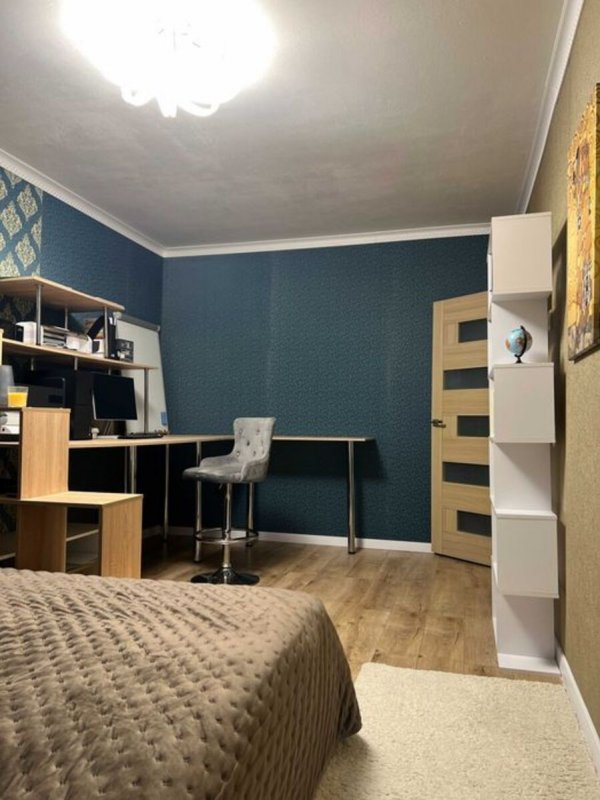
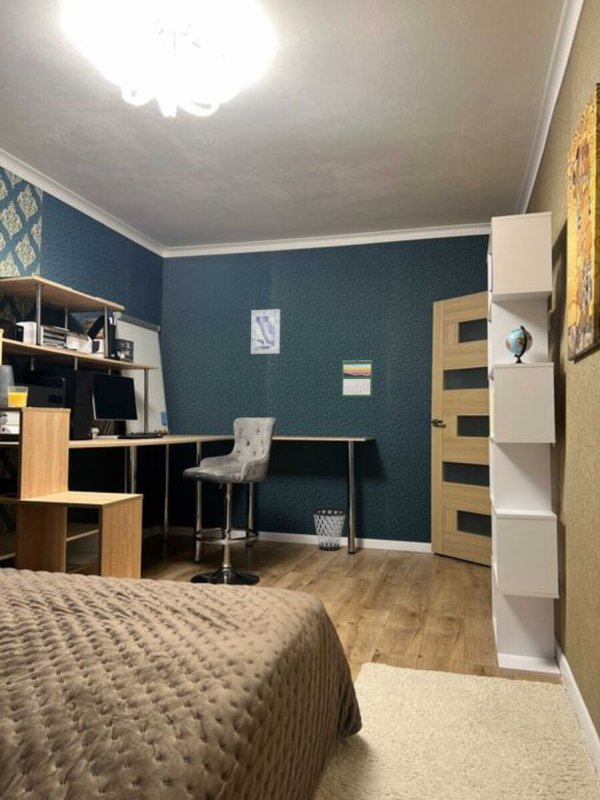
+ calendar [341,359,373,397]
+ wall art [250,308,282,355]
+ wastebasket [312,507,347,552]
